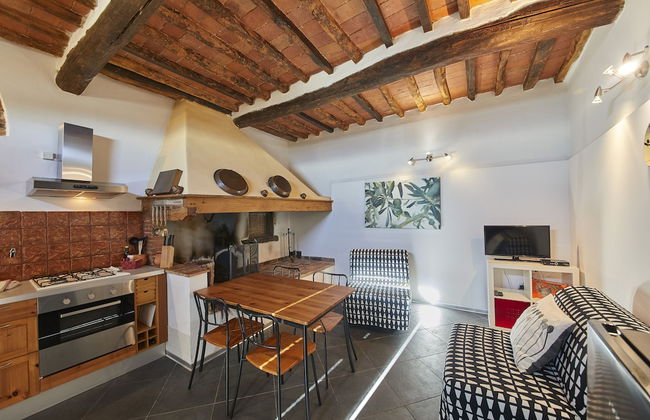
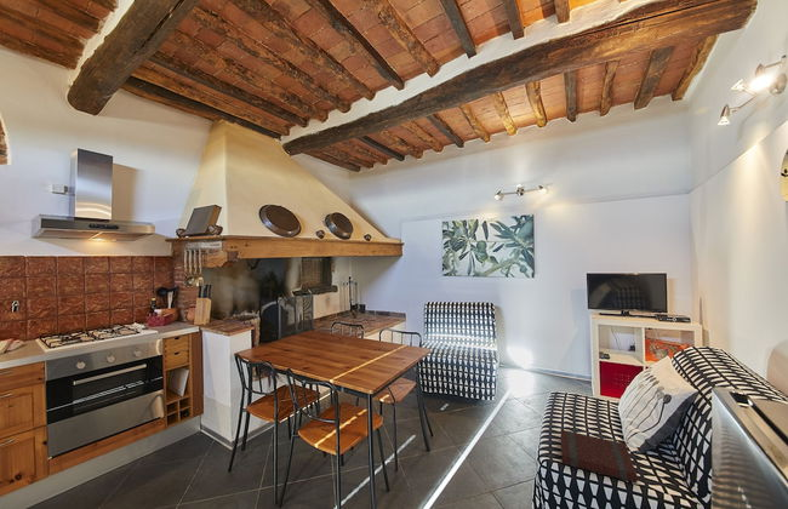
+ book [559,428,639,484]
